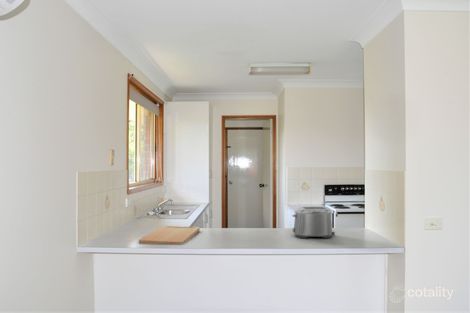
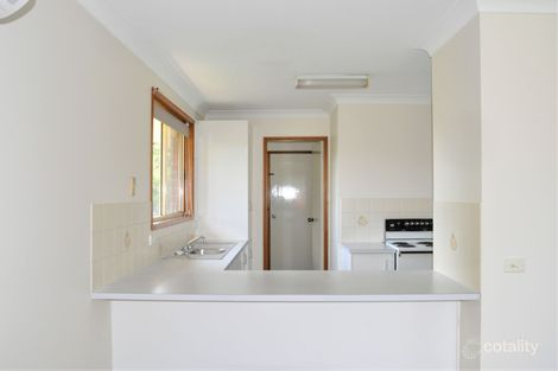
- toaster [291,206,336,239]
- cutting board [138,225,201,245]
